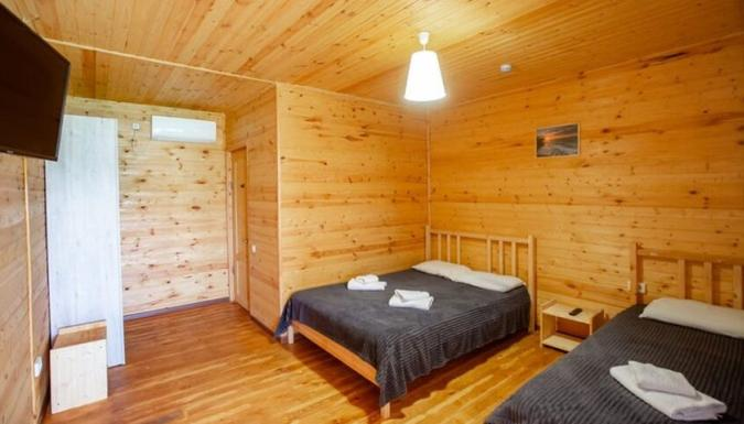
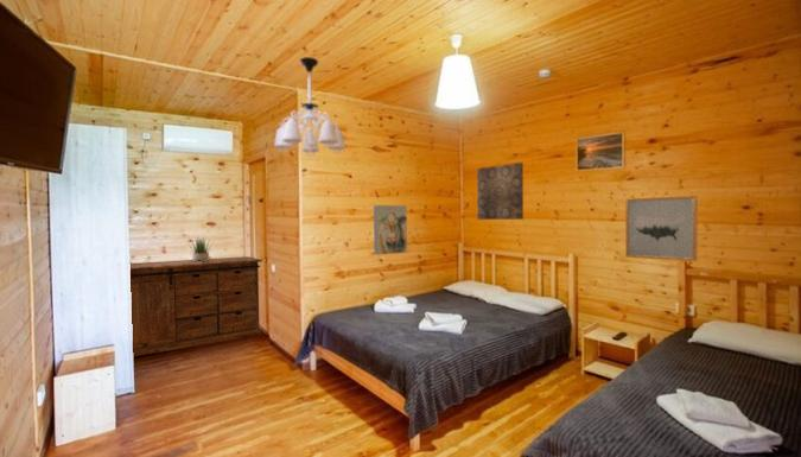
+ wall art [624,195,699,262]
+ chandelier [273,56,348,158]
+ sideboard [129,255,265,357]
+ wall art [373,204,408,256]
+ wall art [476,161,525,221]
+ potted plant [187,234,214,262]
